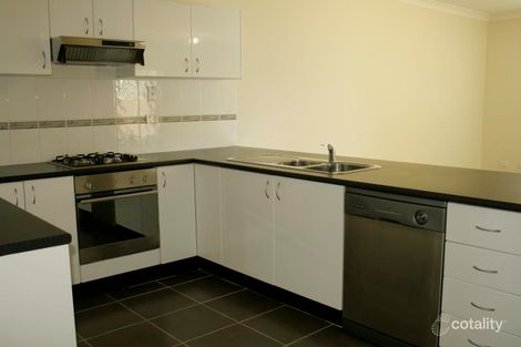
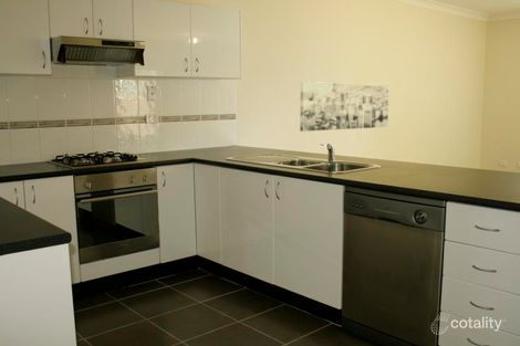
+ wall art [299,81,389,133]
